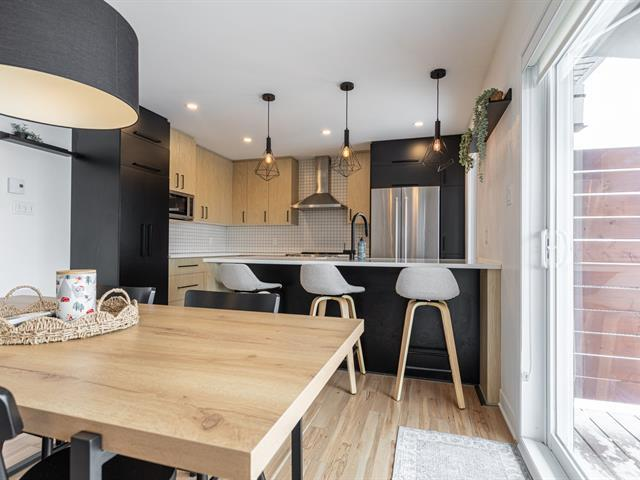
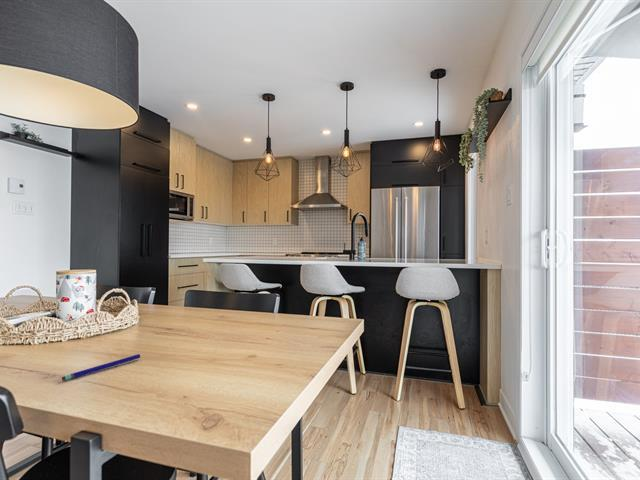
+ pen [61,353,141,382]
